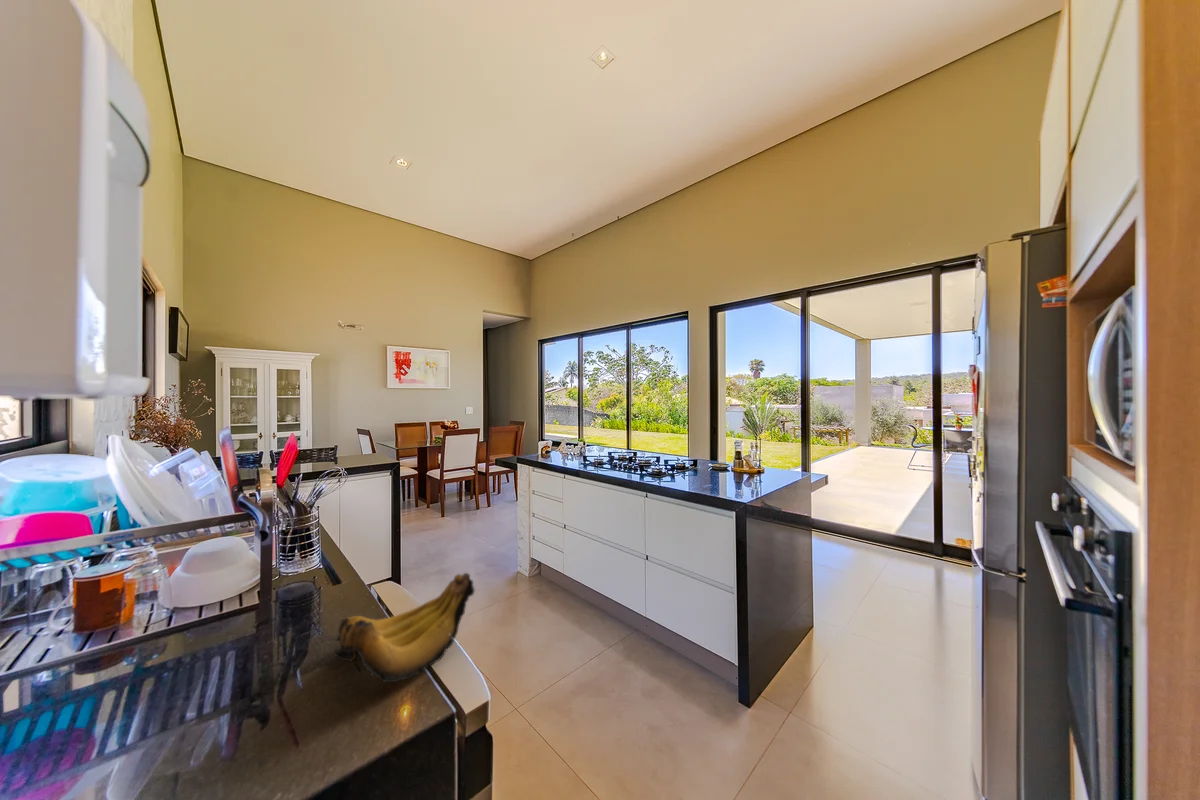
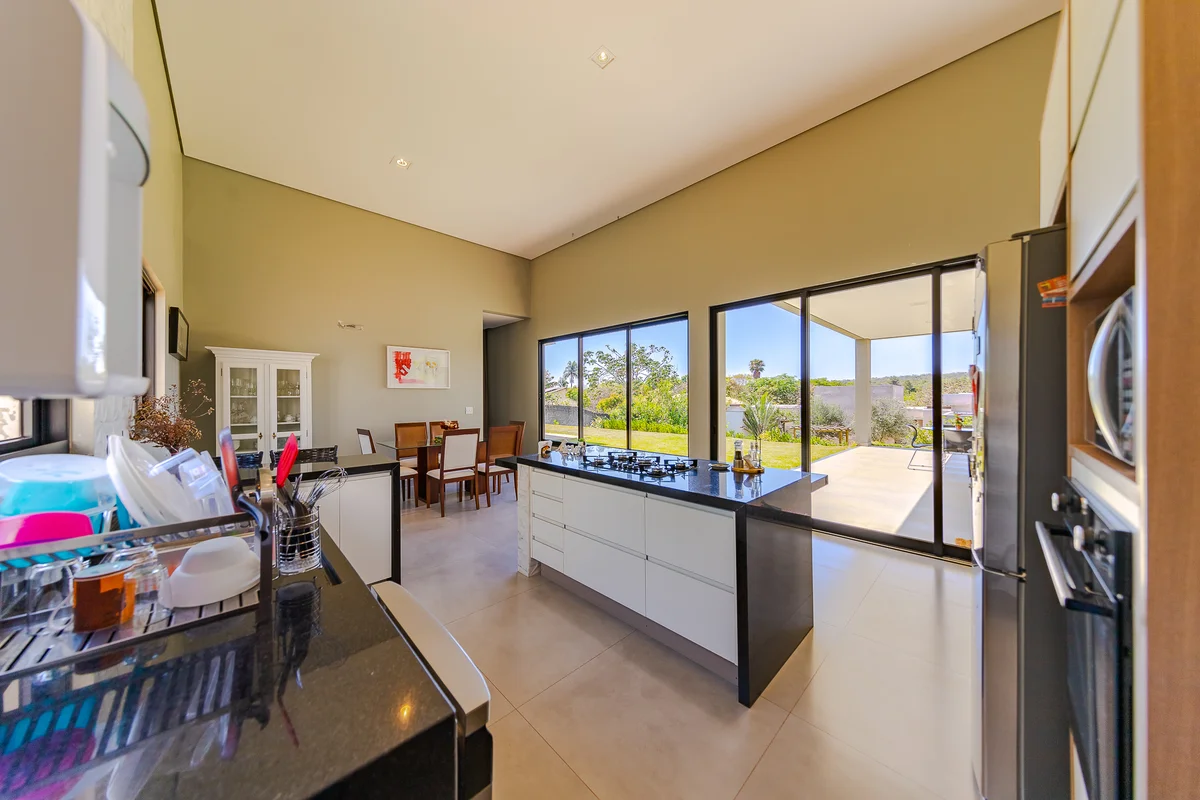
- banana bunch [333,572,476,683]
